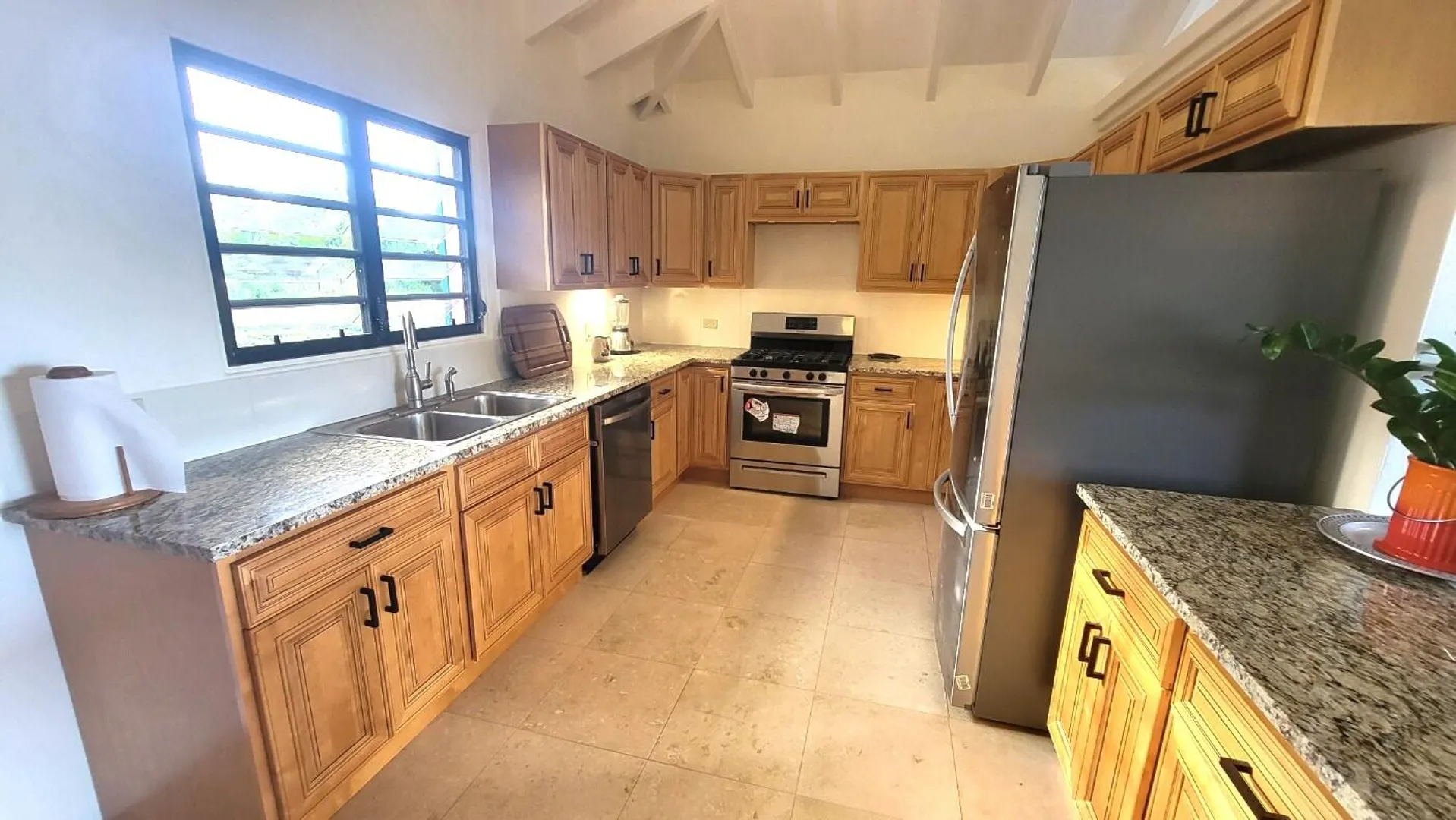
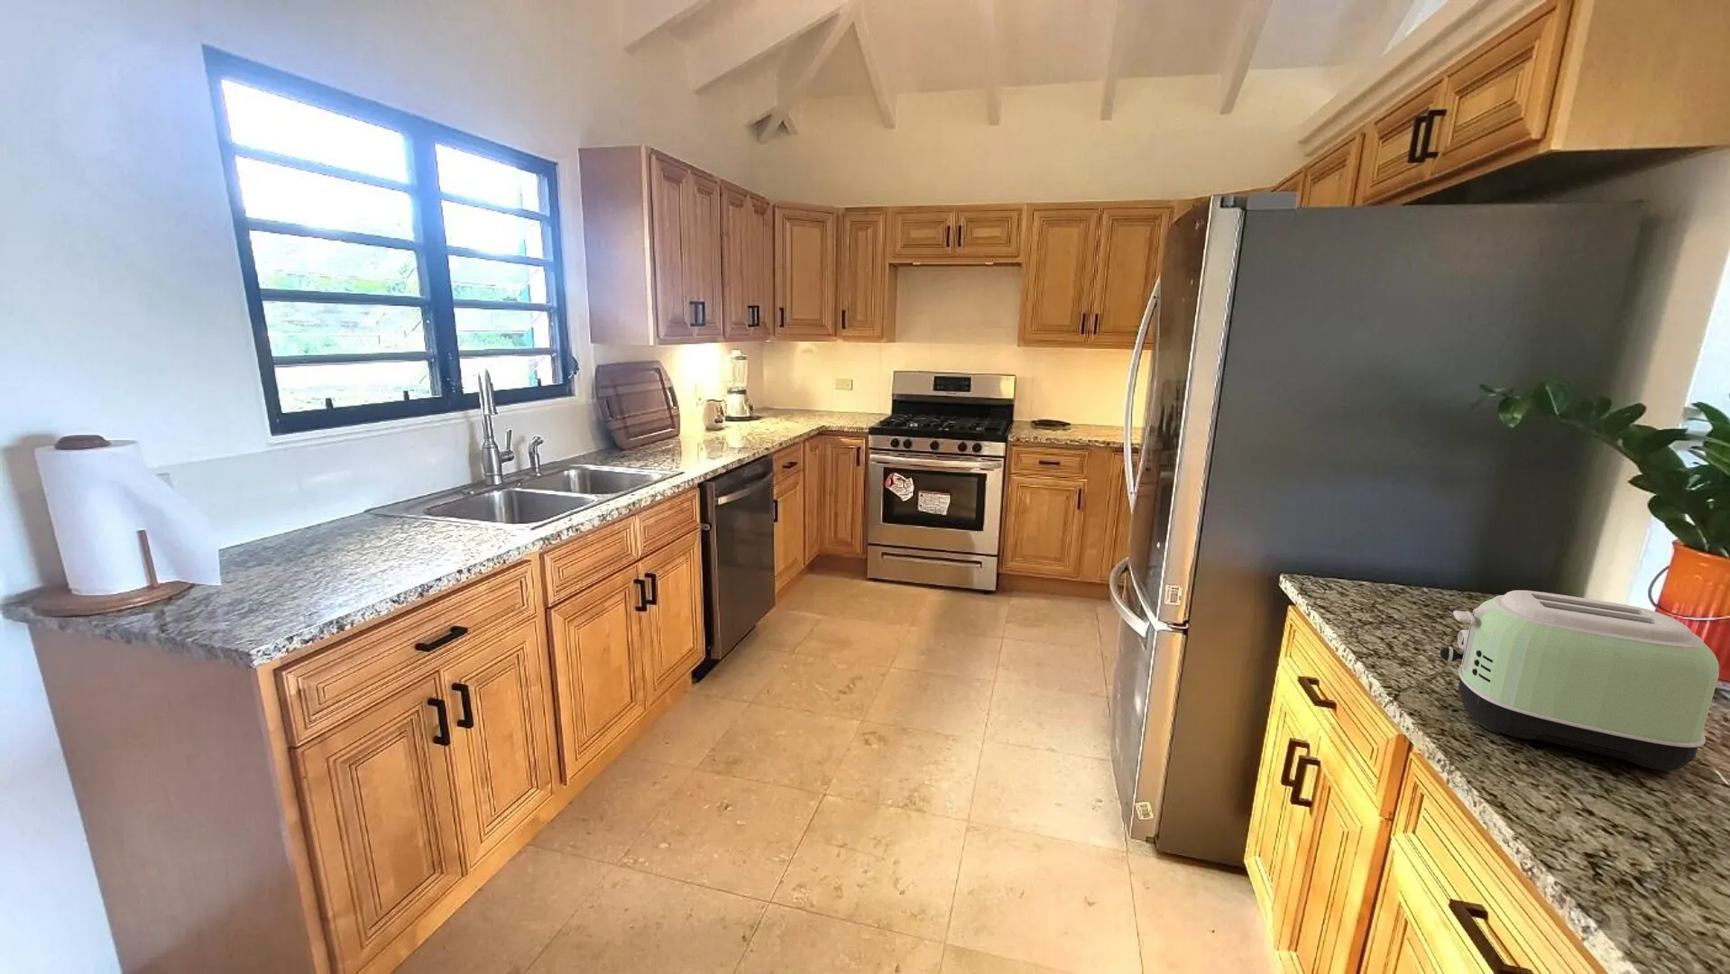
+ toaster [1439,590,1720,772]
